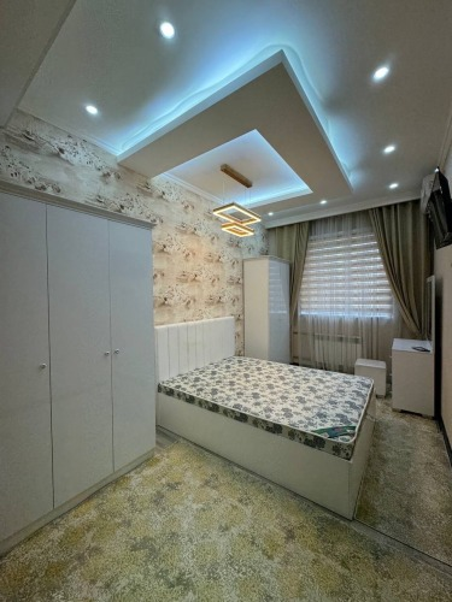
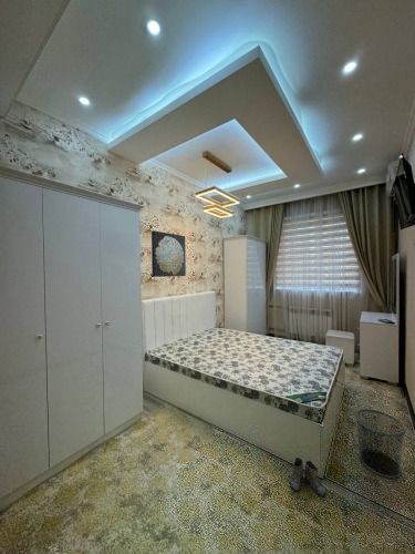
+ wall art [151,229,187,278]
+ waste bin [354,408,407,480]
+ boots [289,456,326,497]
